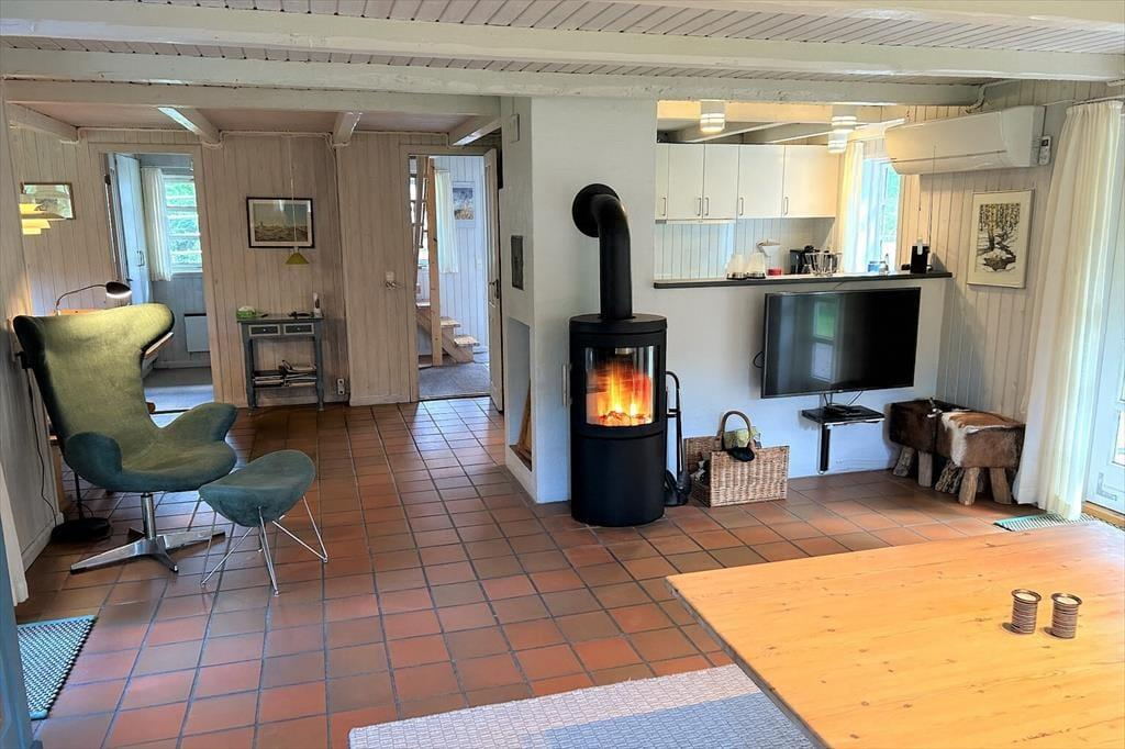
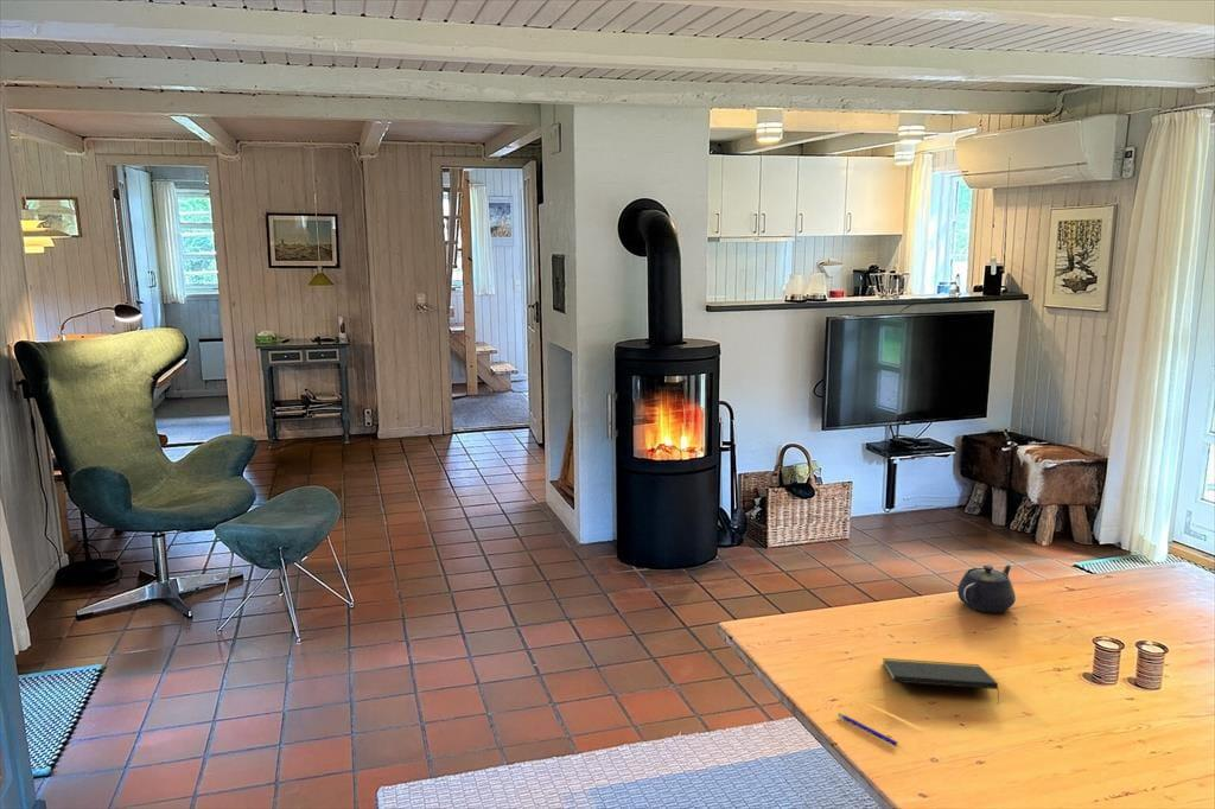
+ notepad [882,657,1000,702]
+ pen [836,712,899,747]
+ teapot [956,563,1017,614]
